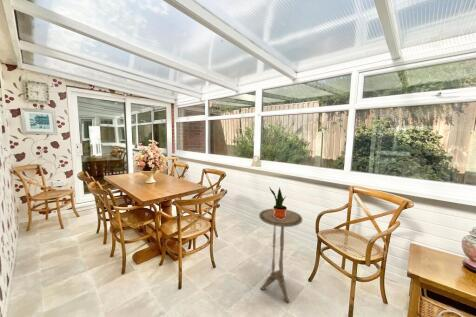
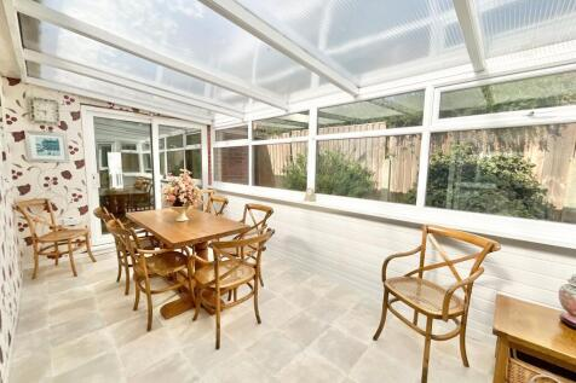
- side table [258,208,303,304]
- potted plant [269,187,288,219]
